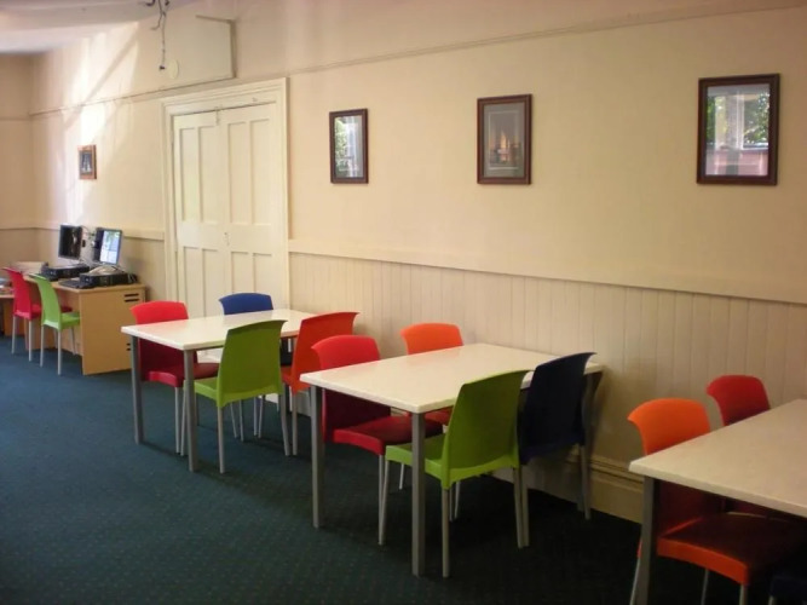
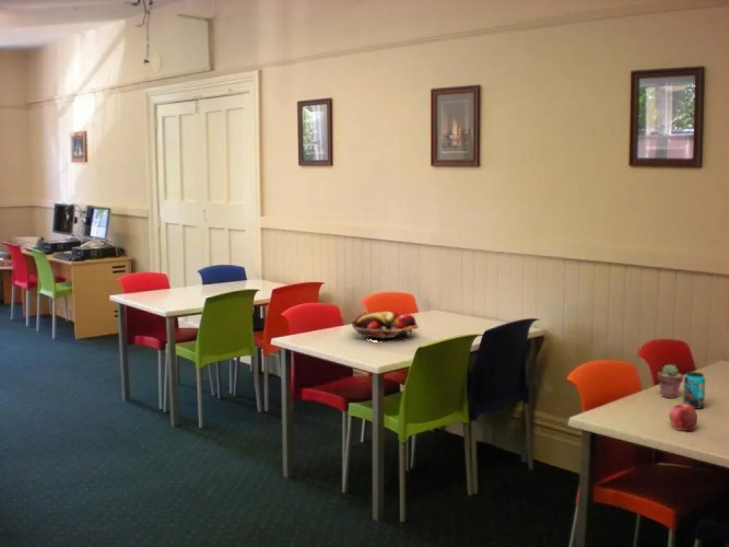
+ beverage can [682,371,706,410]
+ fruit basket [351,311,420,341]
+ potted succulent [657,363,684,399]
+ apple [668,403,698,432]
